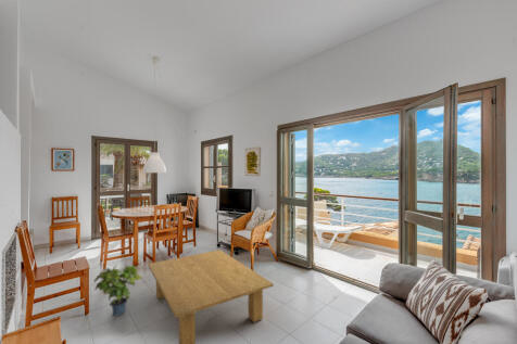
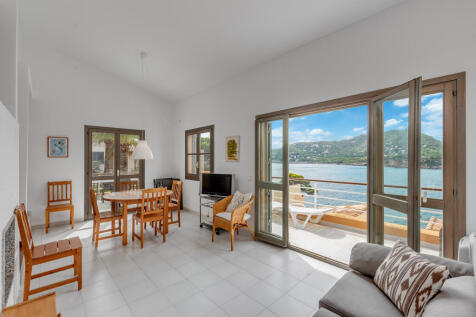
- potted plant [92,264,143,317]
- coffee table [148,249,275,344]
